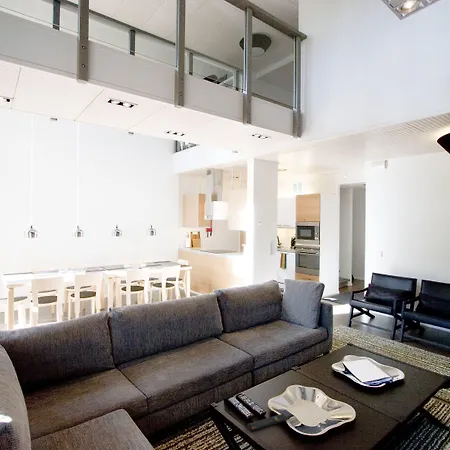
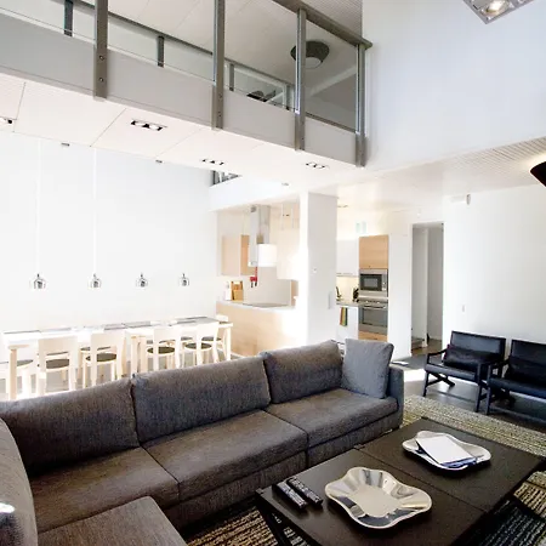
- remote control [247,413,289,432]
